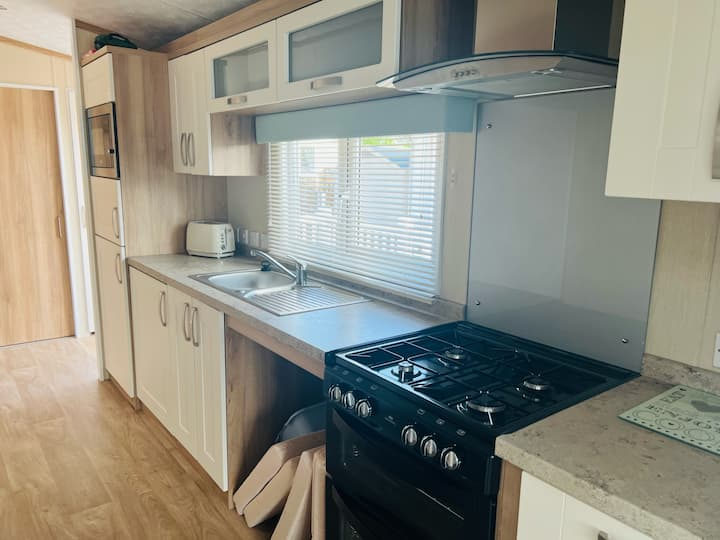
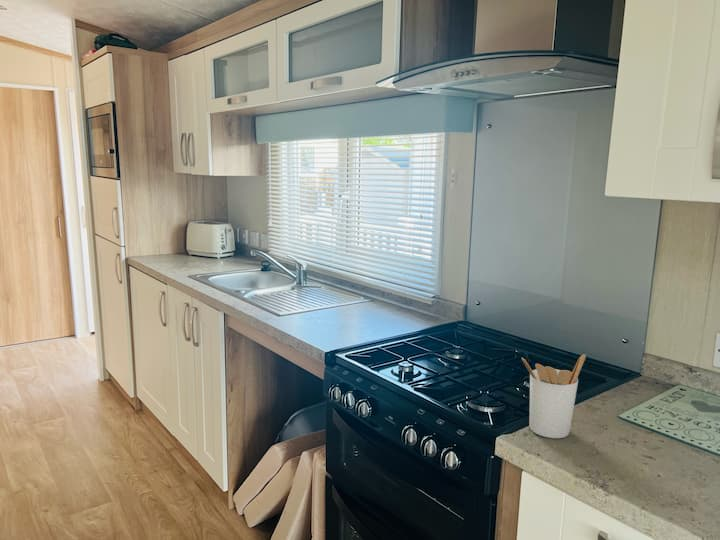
+ utensil holder [521,353,587,439]
